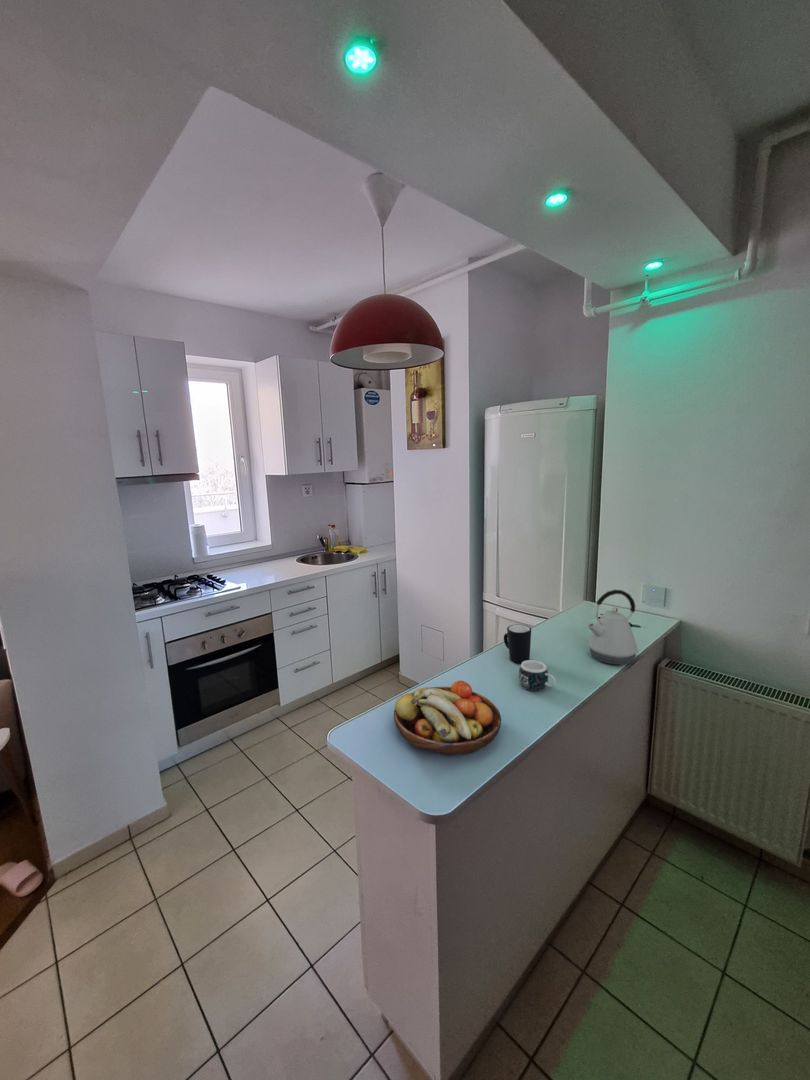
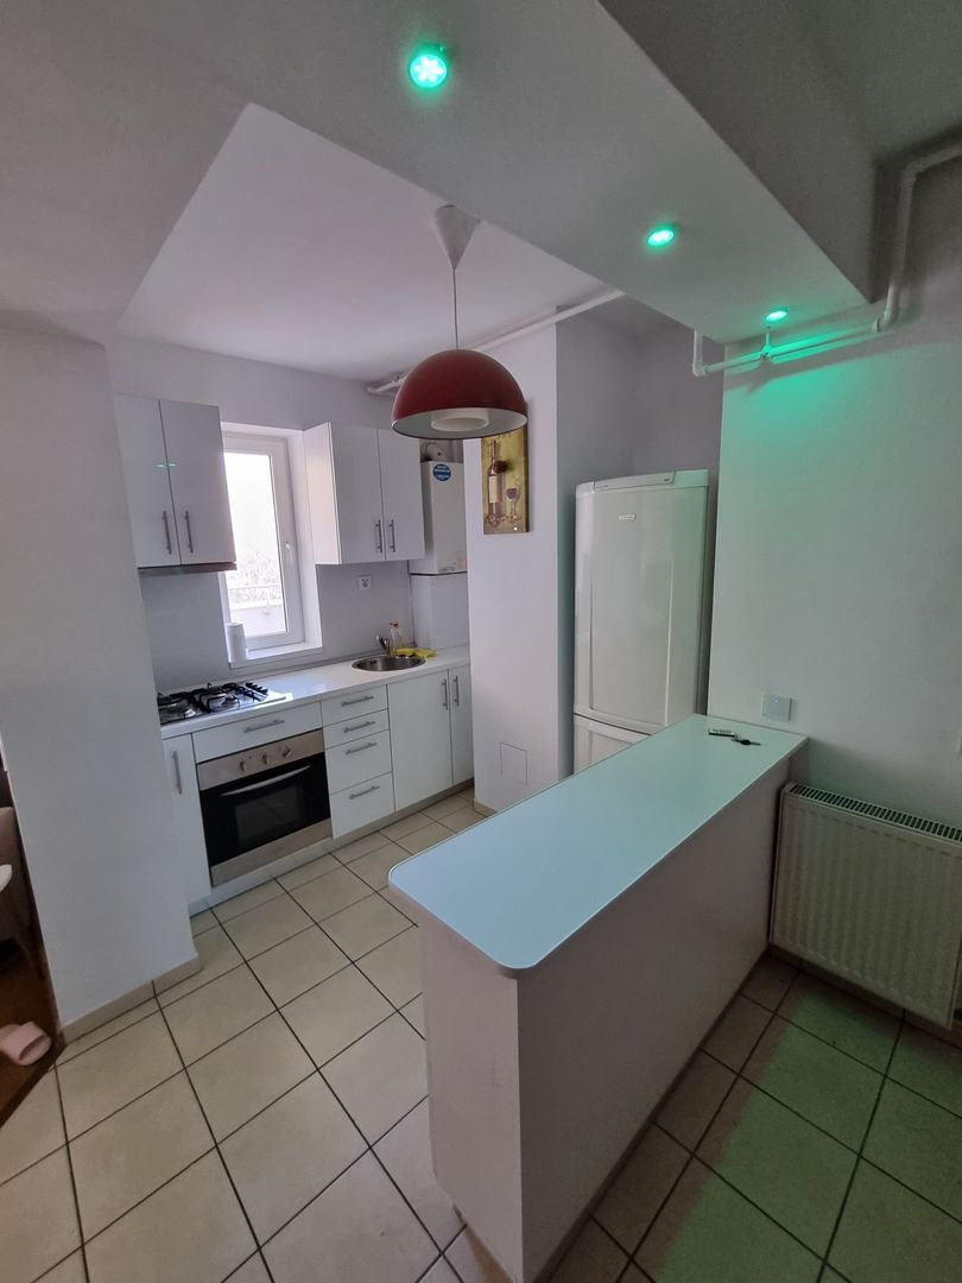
- kettle [586,589,639,666]
- fruit bowl [393,679,502,756]
- mug [503,624,532,664]
- mug [518,659,557,692]
